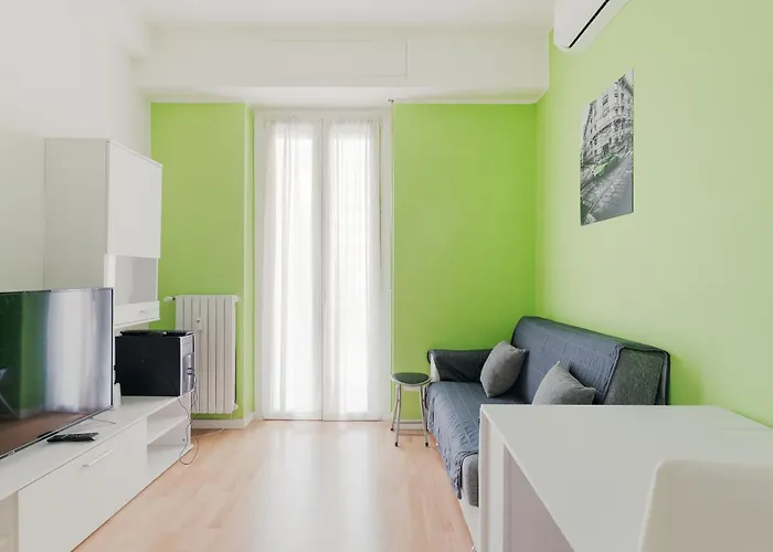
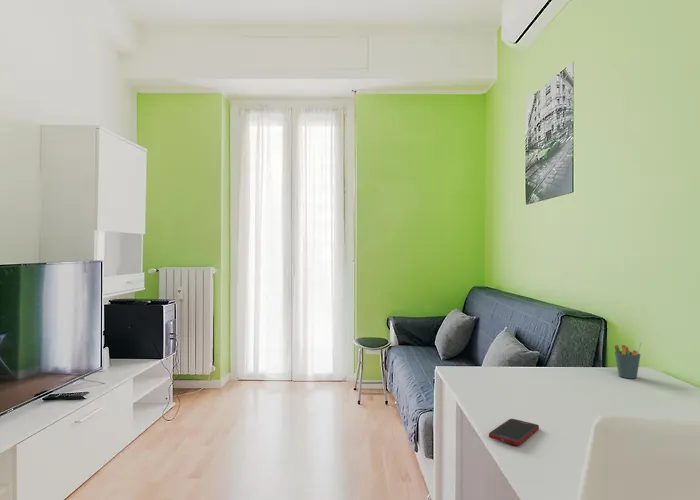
+ cell phone [488,418,540,446]
+ pen holder [613,341,643,379]
